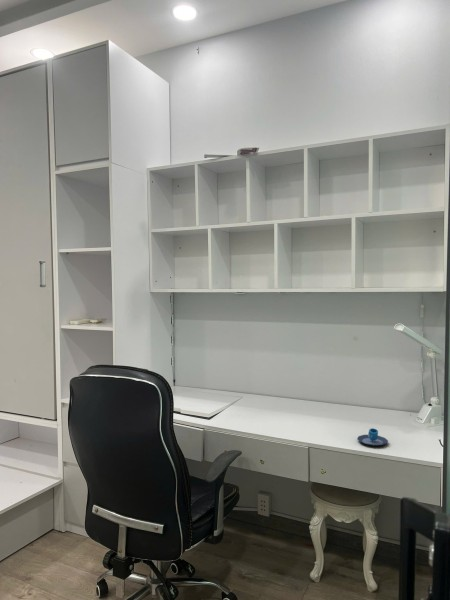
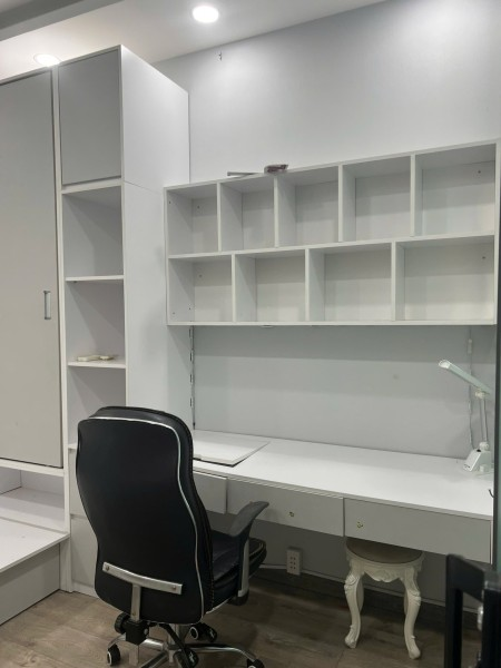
- mug [356,427,389,447]
